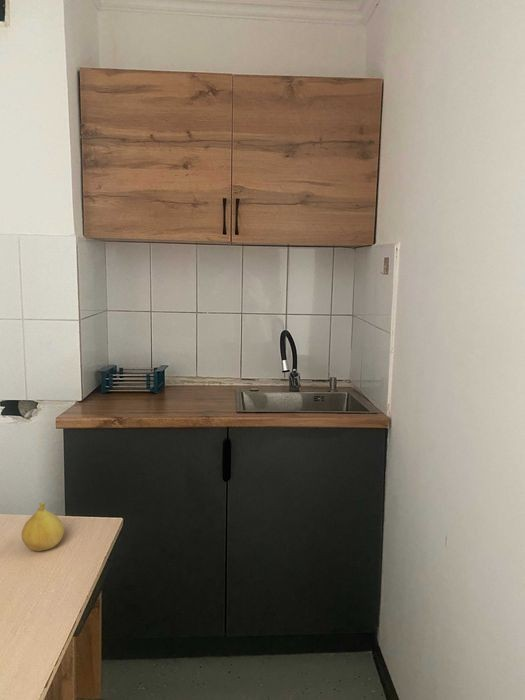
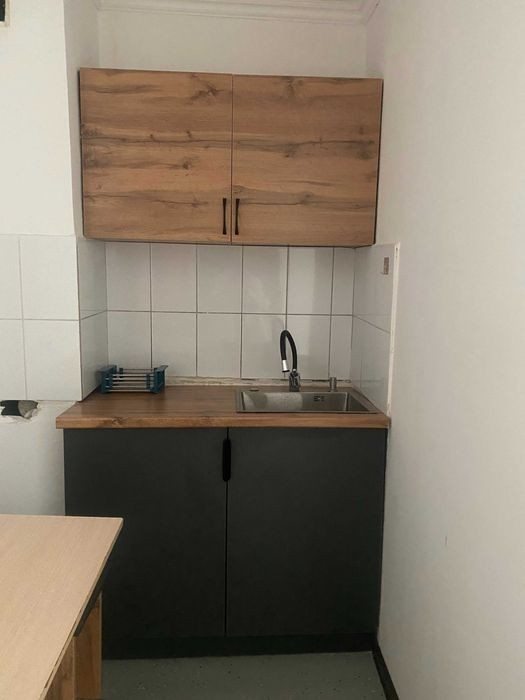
- fruit [21,502,65,552]
